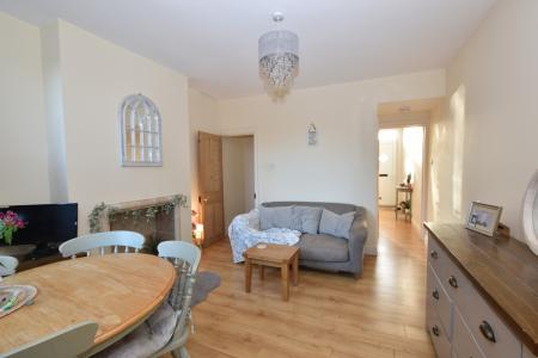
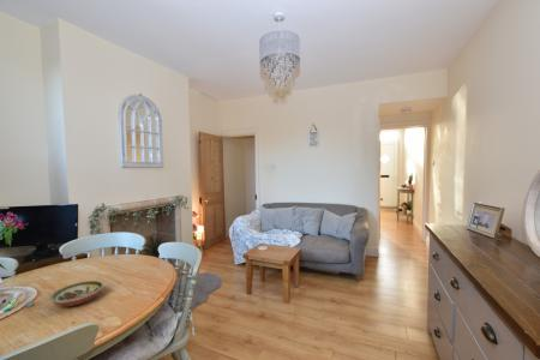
+ decorative bowl [48,280,104,307]
